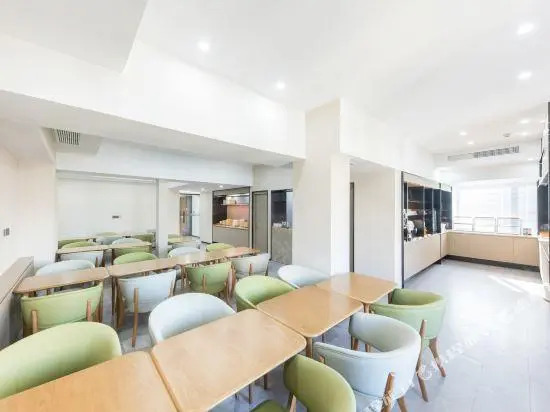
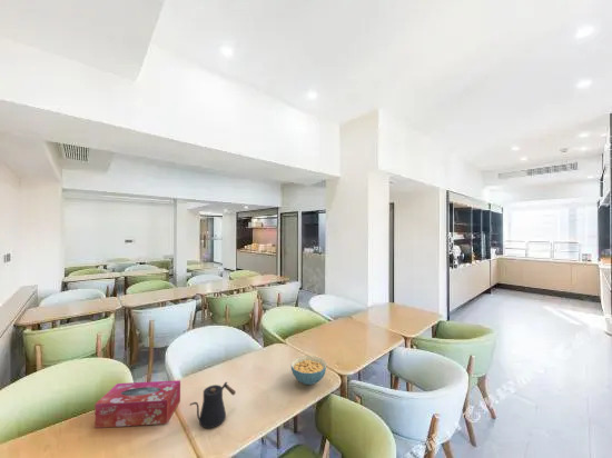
+ tissue box [93,379,181,429]
+ kettle [188,381,237,429]
+ cereal bowl [290,355,327,386]
